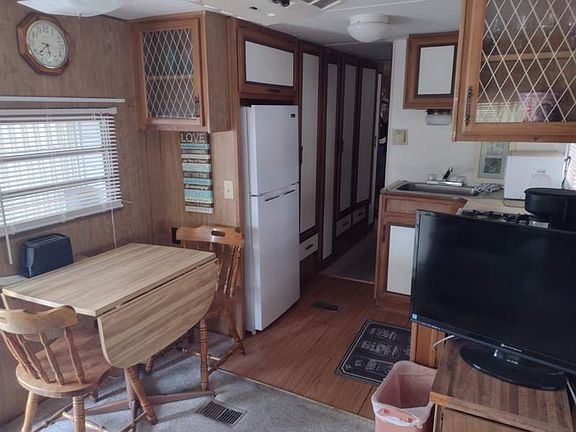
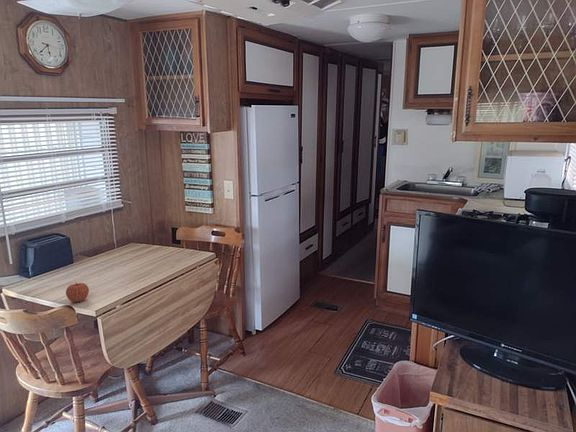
+ apple [65,281,90,303]
